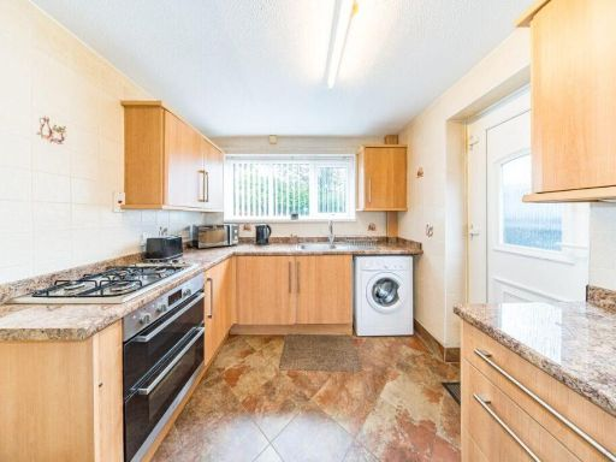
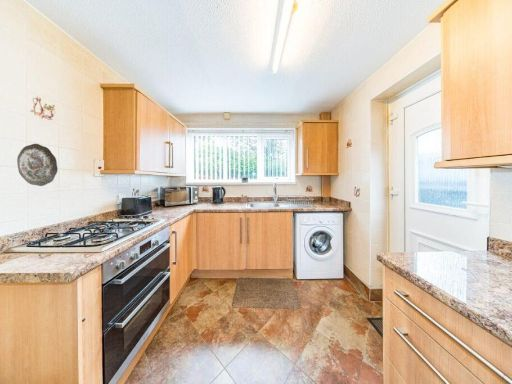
+ decorative plate [16,143,59,187]
